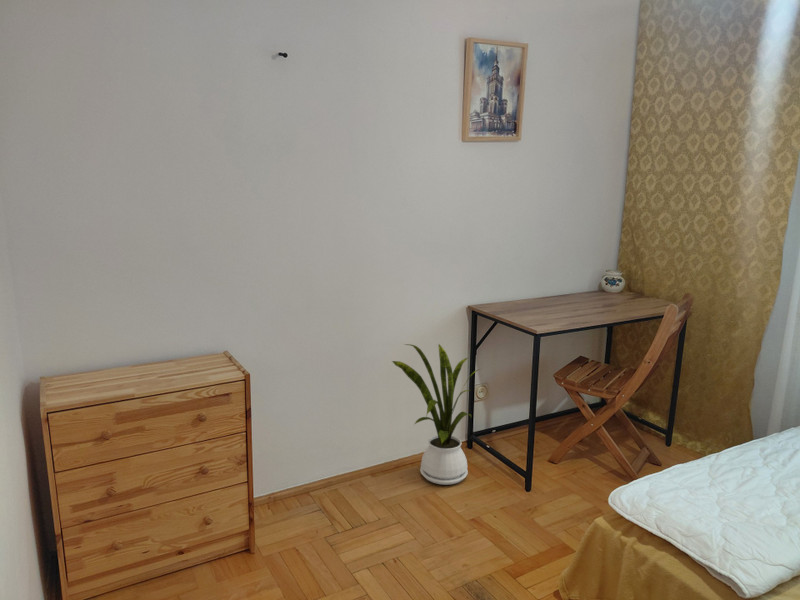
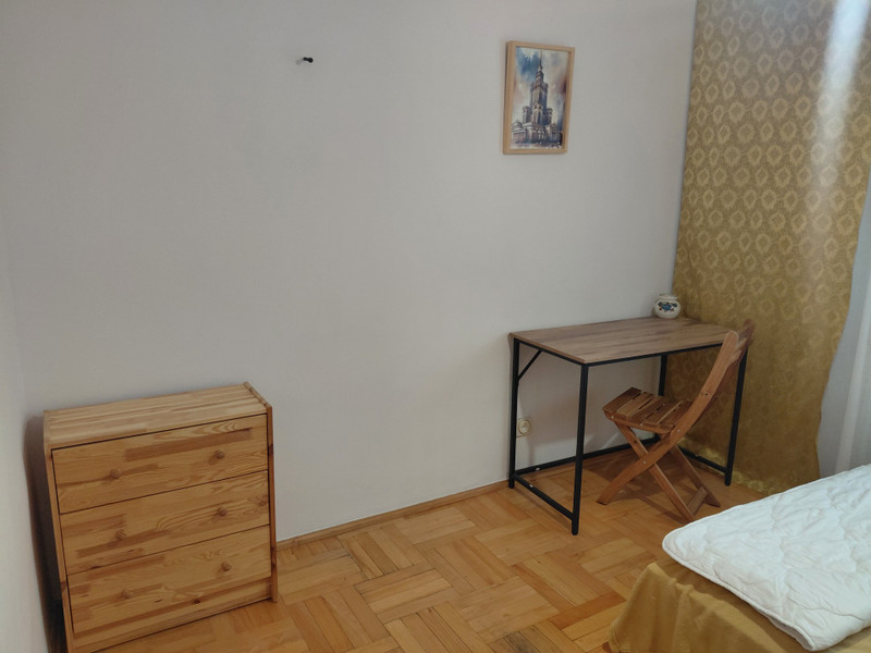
- house plant [391,343,481,486]
